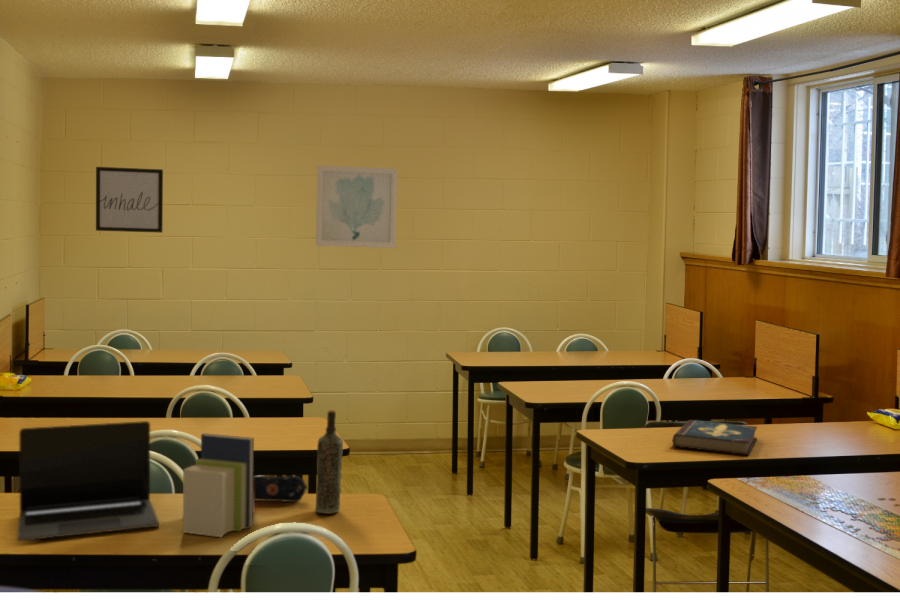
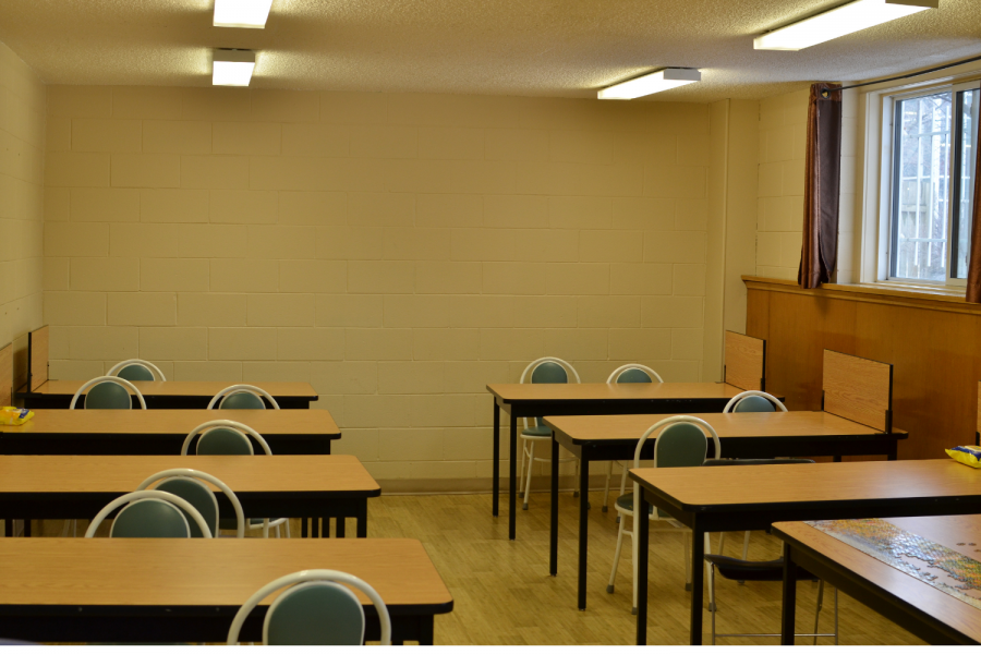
- wall art [315,164,398,249]
- pencil case [253,475,308,503]
- book [182,432,256,538]
- laptop [16,420,160,542]
- bottle [314,409,344,515]
- book [671,419,758,456]
- wall art [95,166,164,234]
